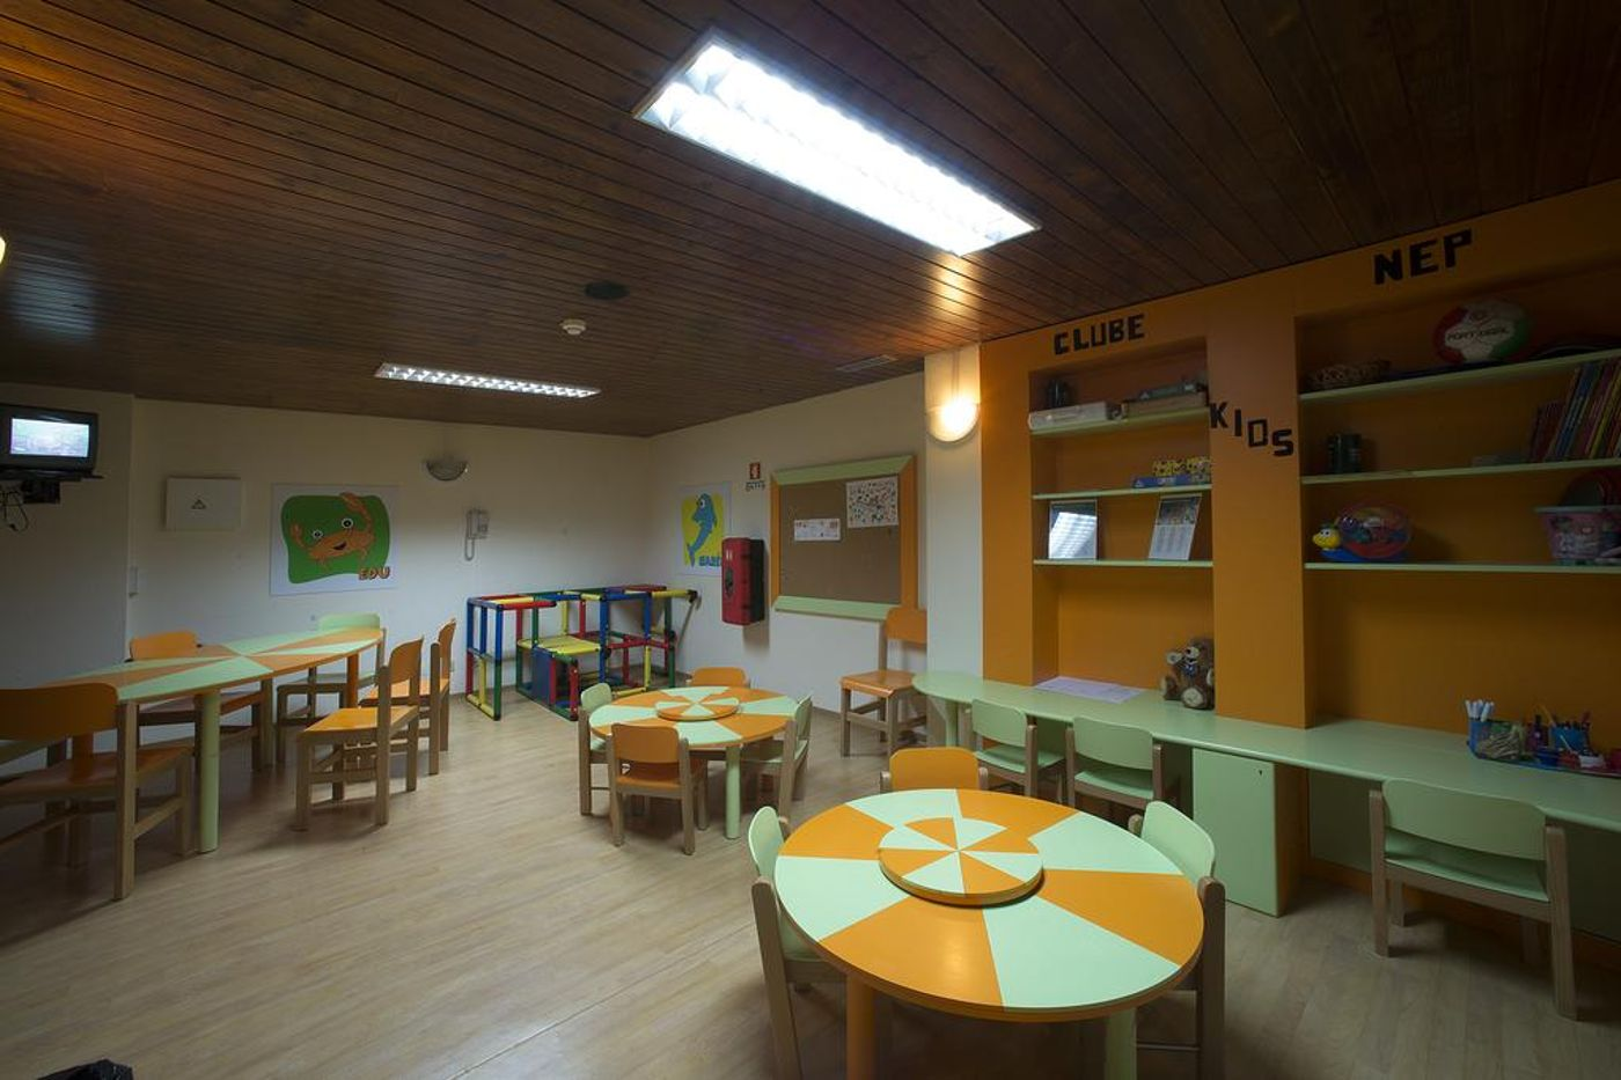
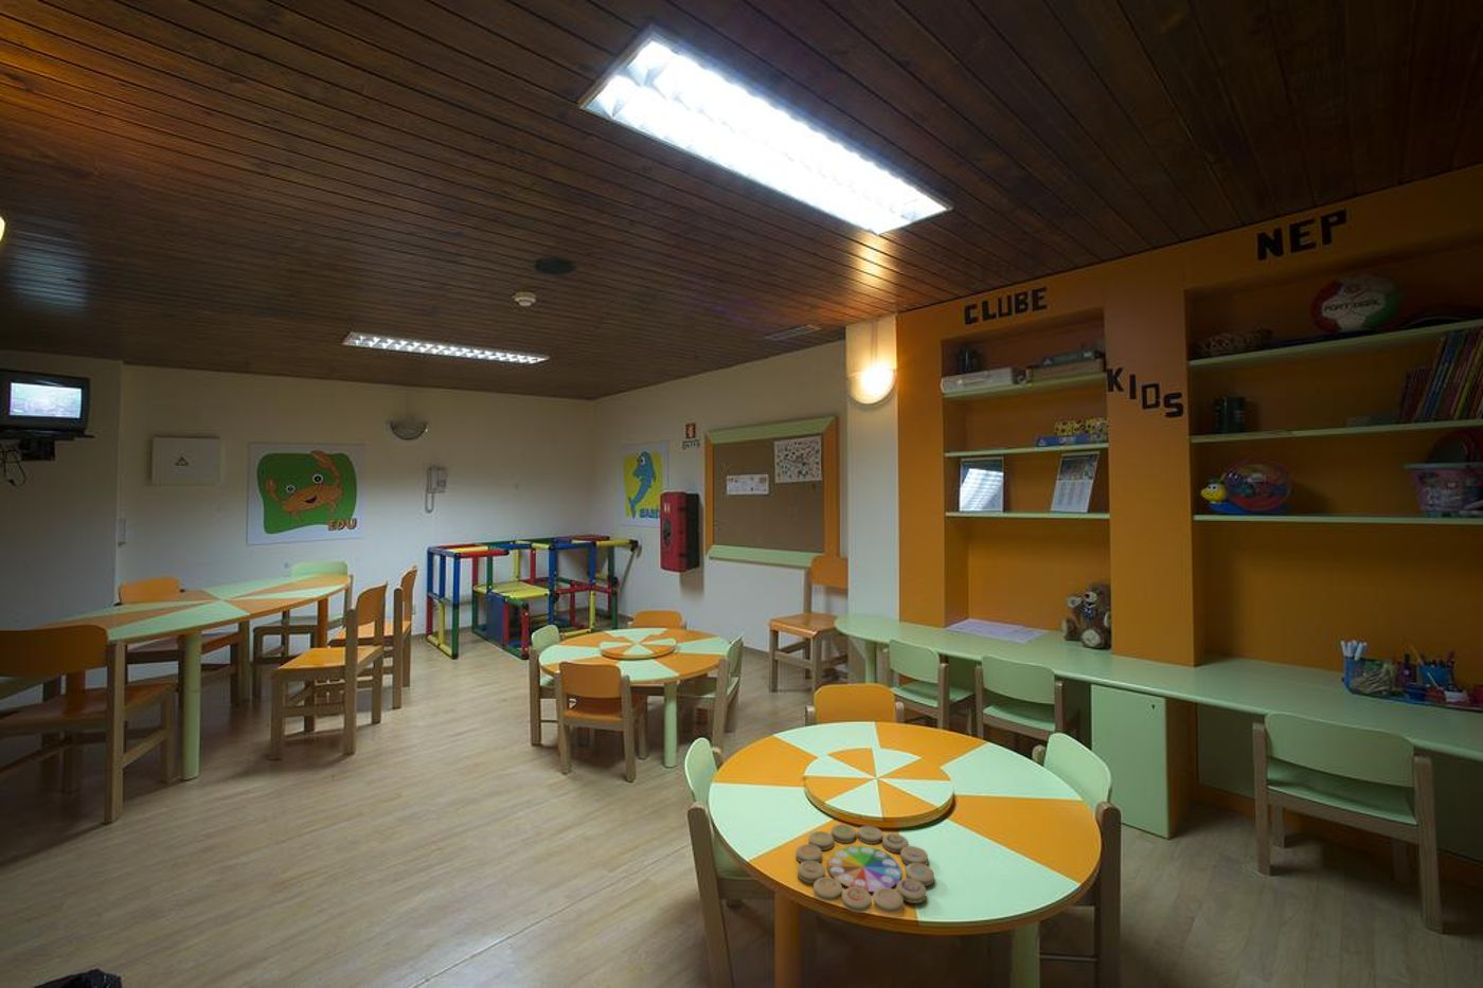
+ memory game [795,823,935,915]
